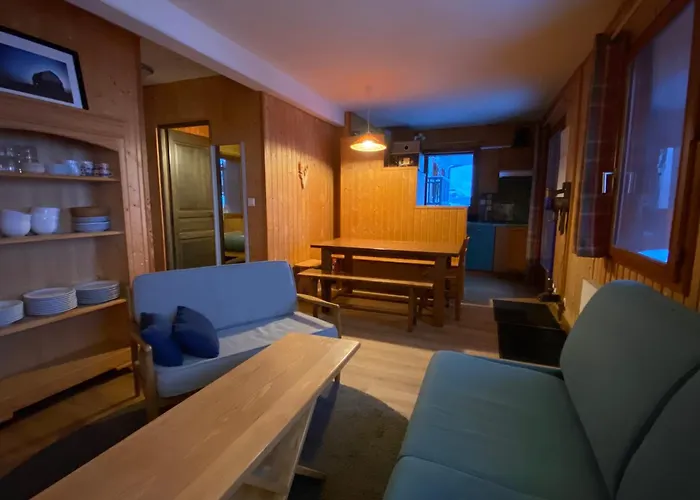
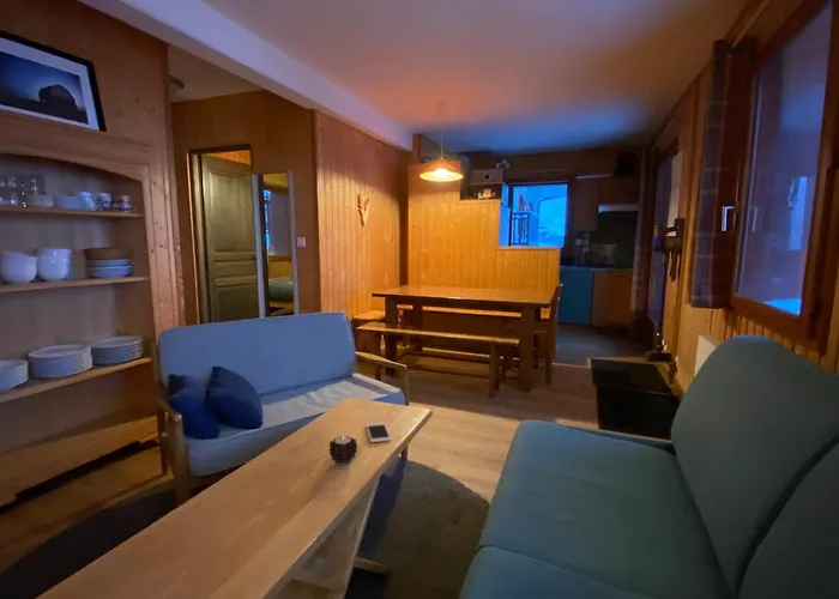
+ cell phone [364,422,392,443]
+ candle [328,435,358,466]
